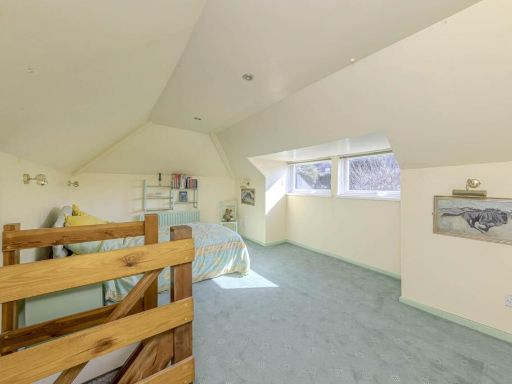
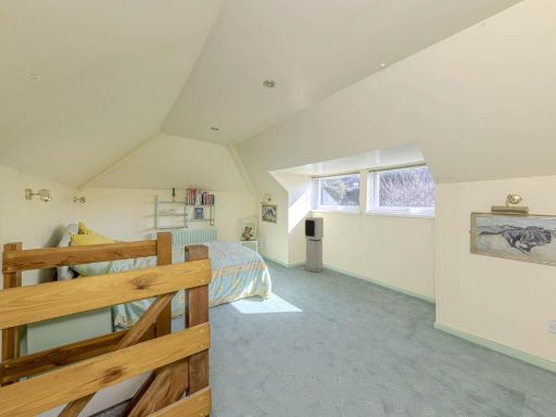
+ air purifier [304,216,325,273]
